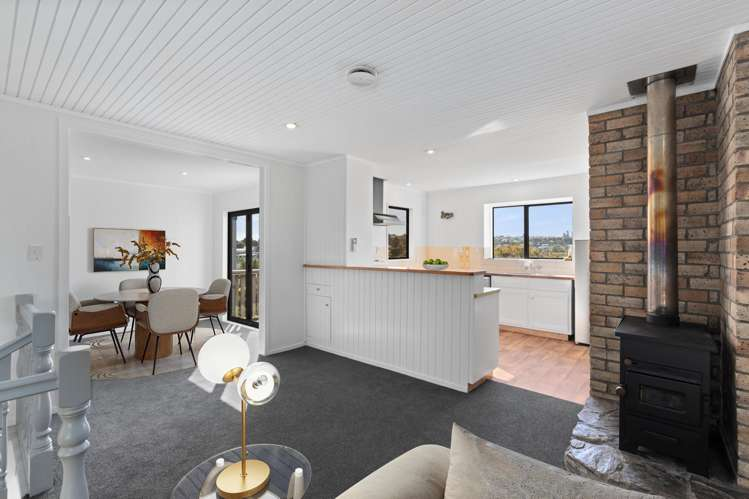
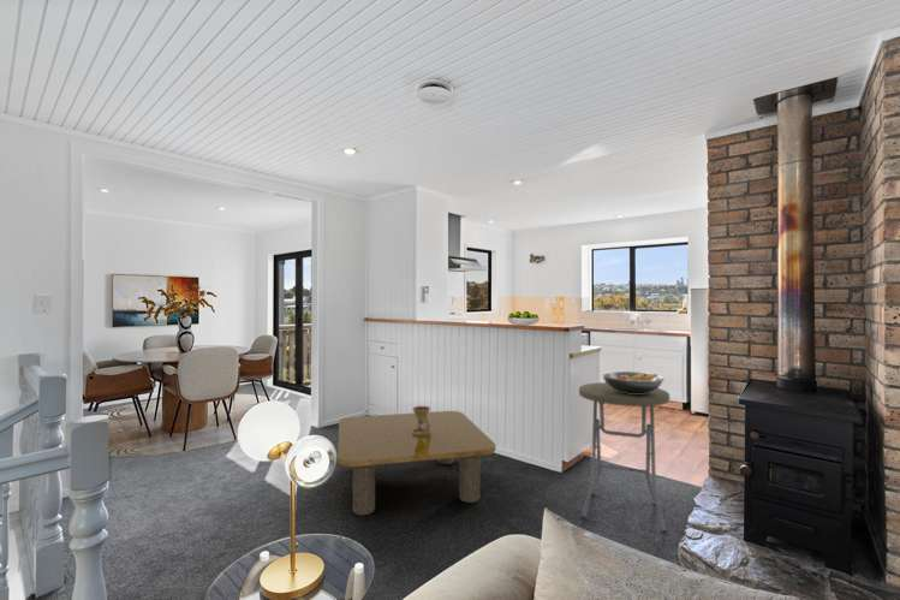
+ side table [578,381,670,534]
+ oil burner [411,405,431,436]
+ fruit bowl [601,370,666,394]
+ coffee table [336,410,496,516]
